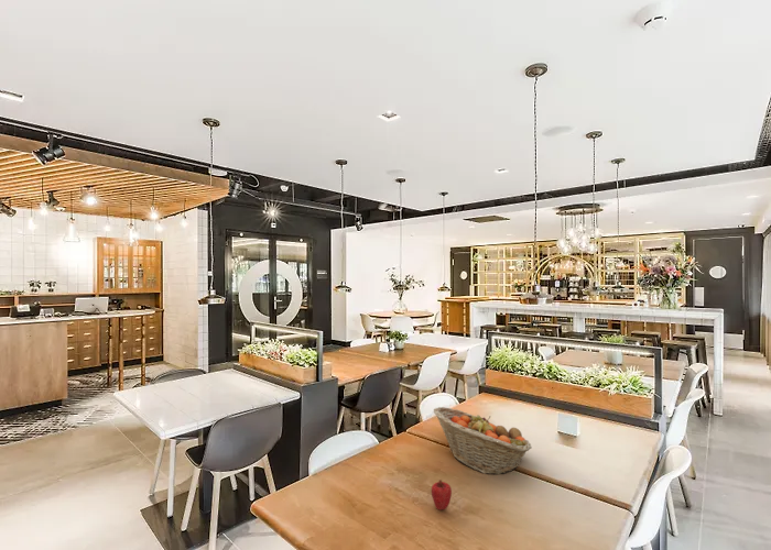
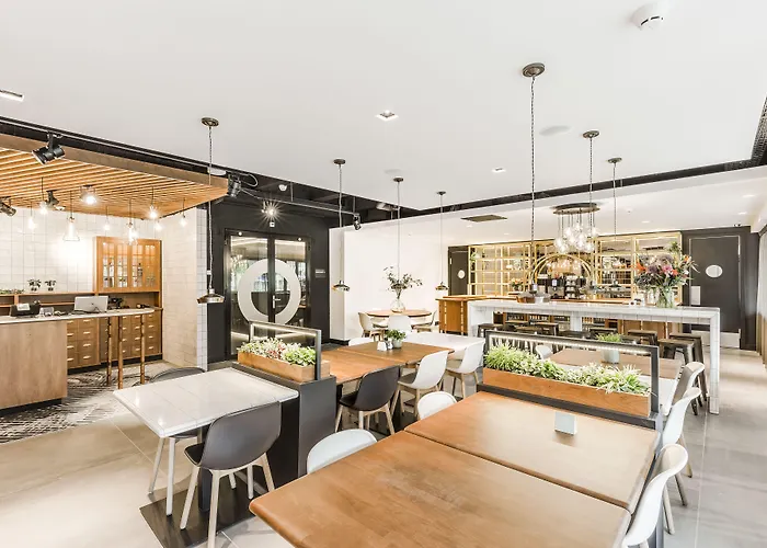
- fruit basket [433,406,533,475]
- apple [431,479,453,510]
